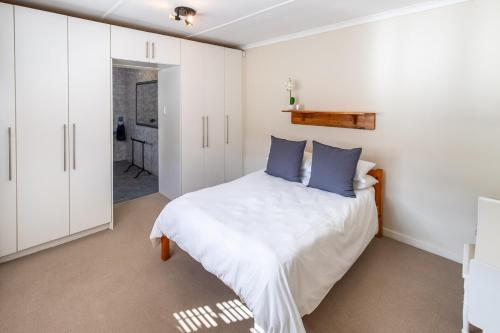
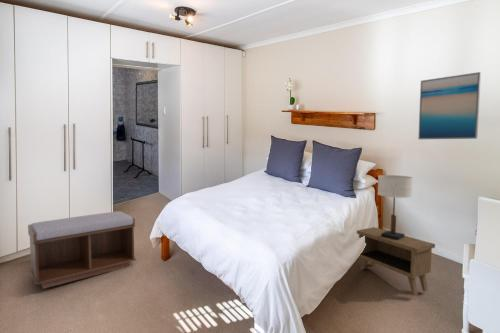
+ table lamp [377,174,414,240]
+ wall art [417,71,482,140]
+ nightstand [356,226,436,297]
+ bench [27,210,137,290]
